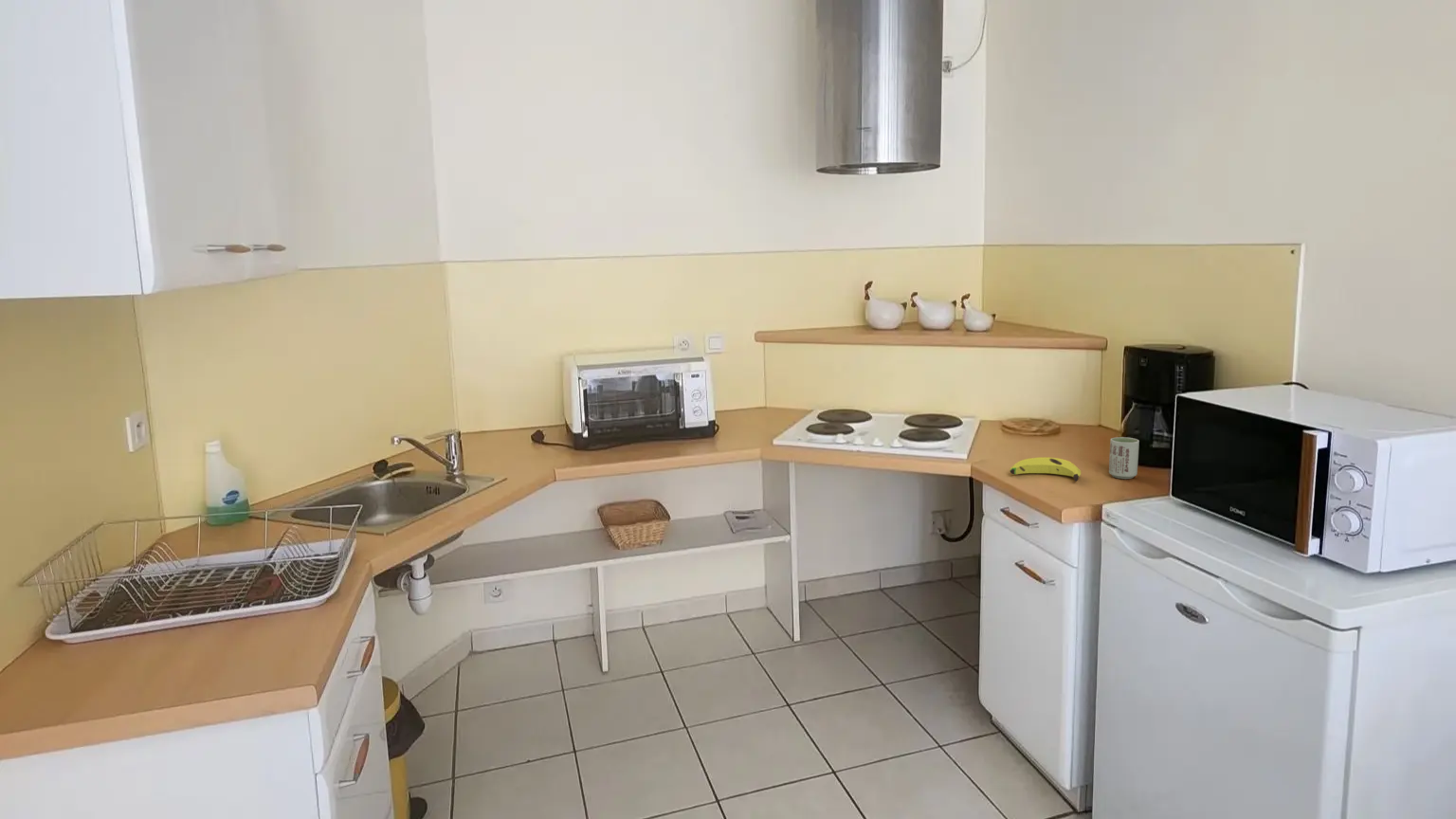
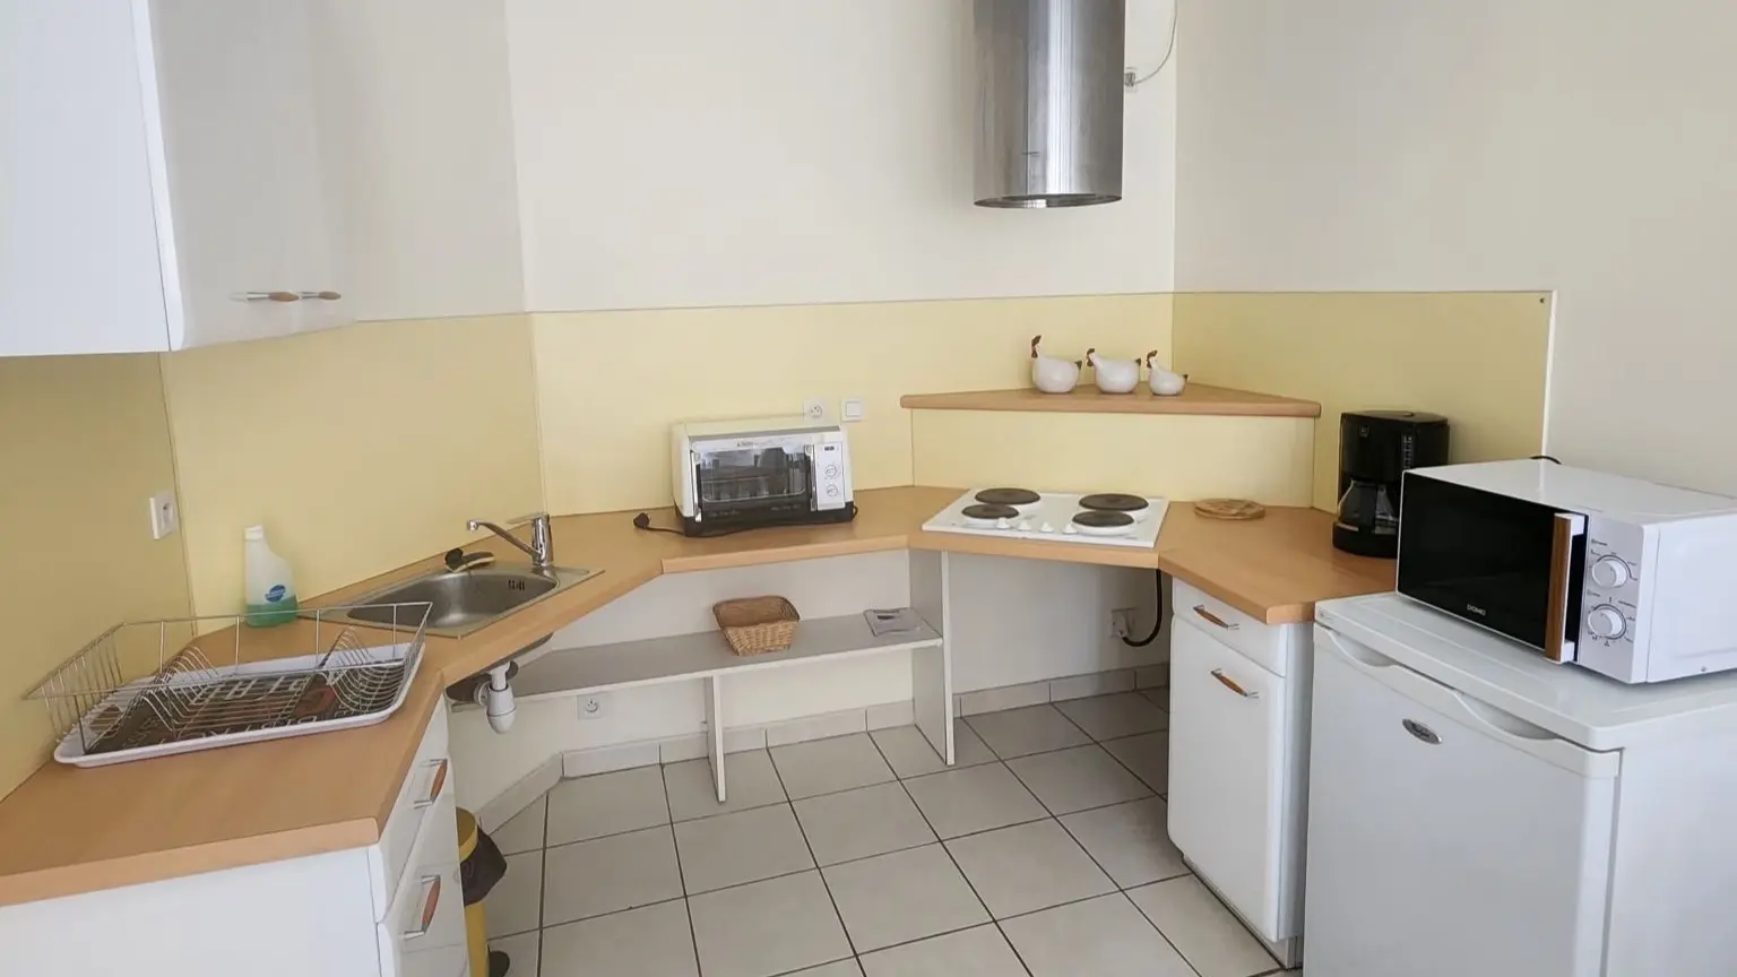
- banana [1009,457,1082,482]
- cup [1108,436,1140,480]
